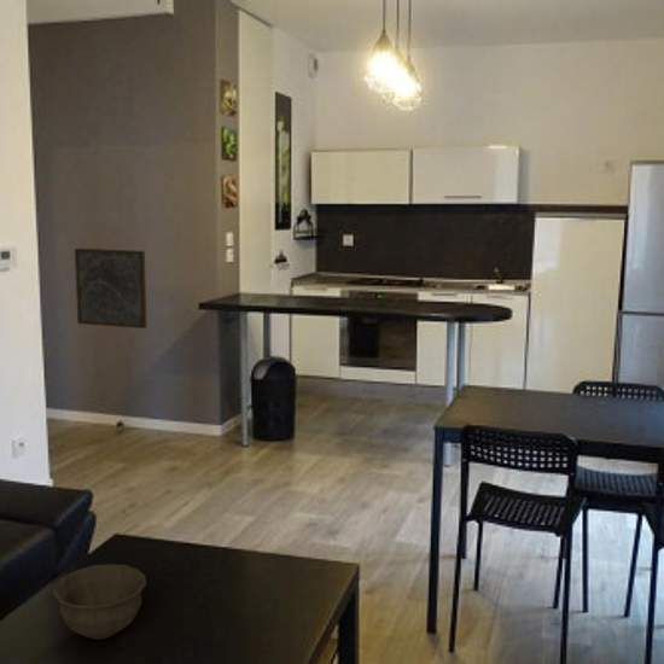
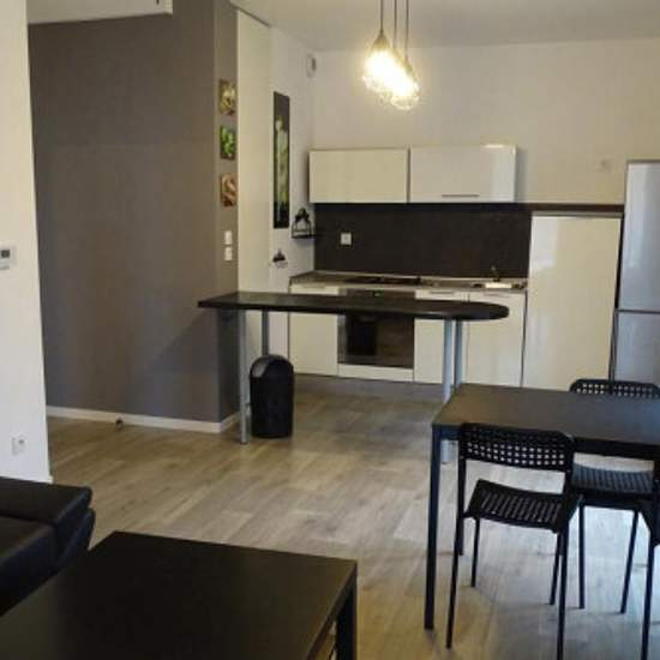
- bowl [52,563,147,640]
- wall art [74,247,147,330]
